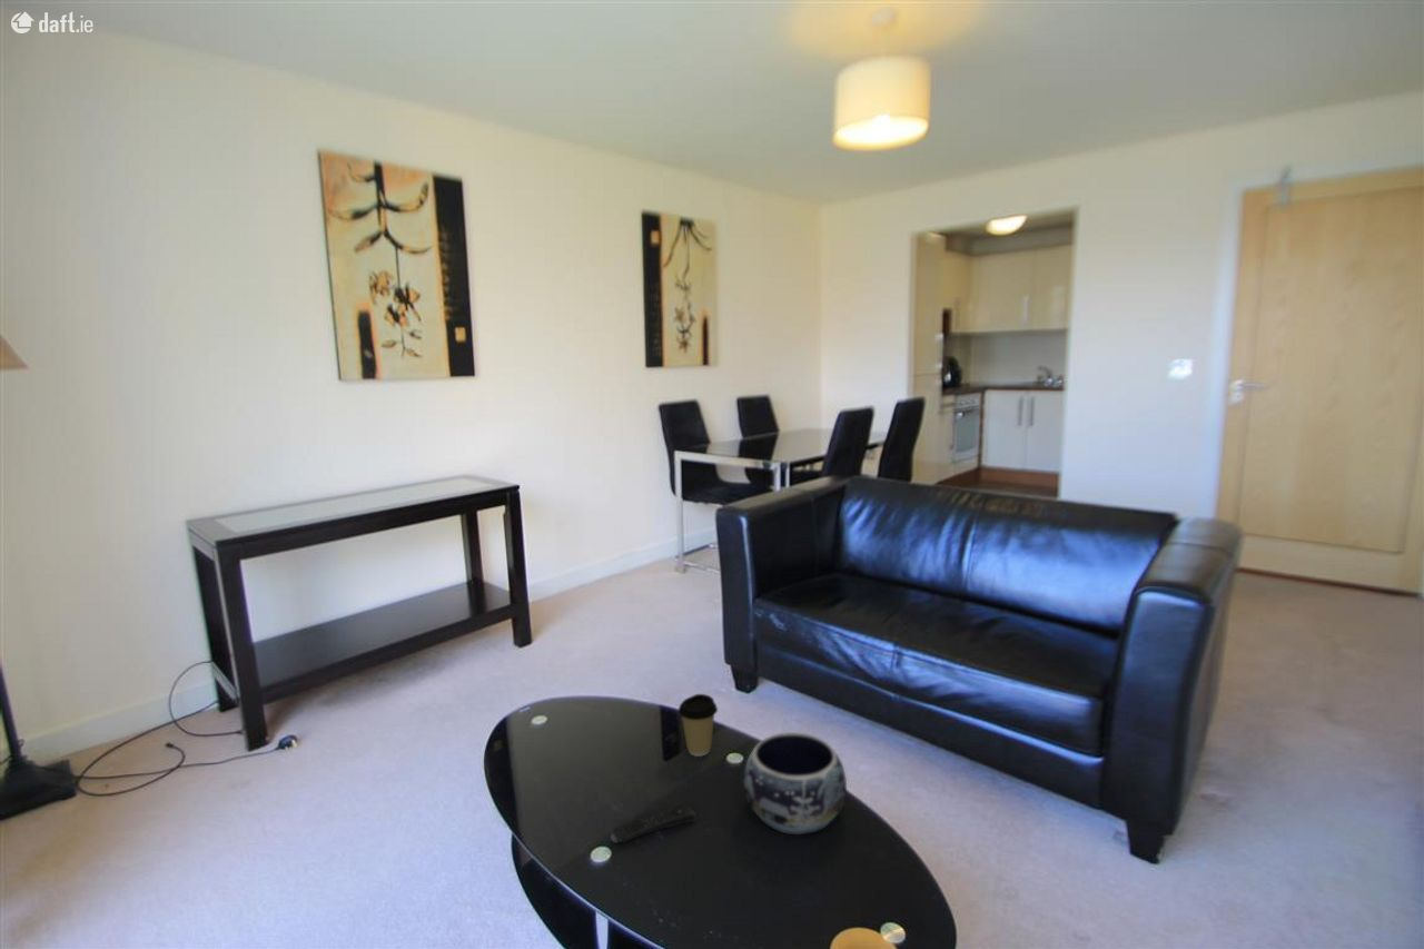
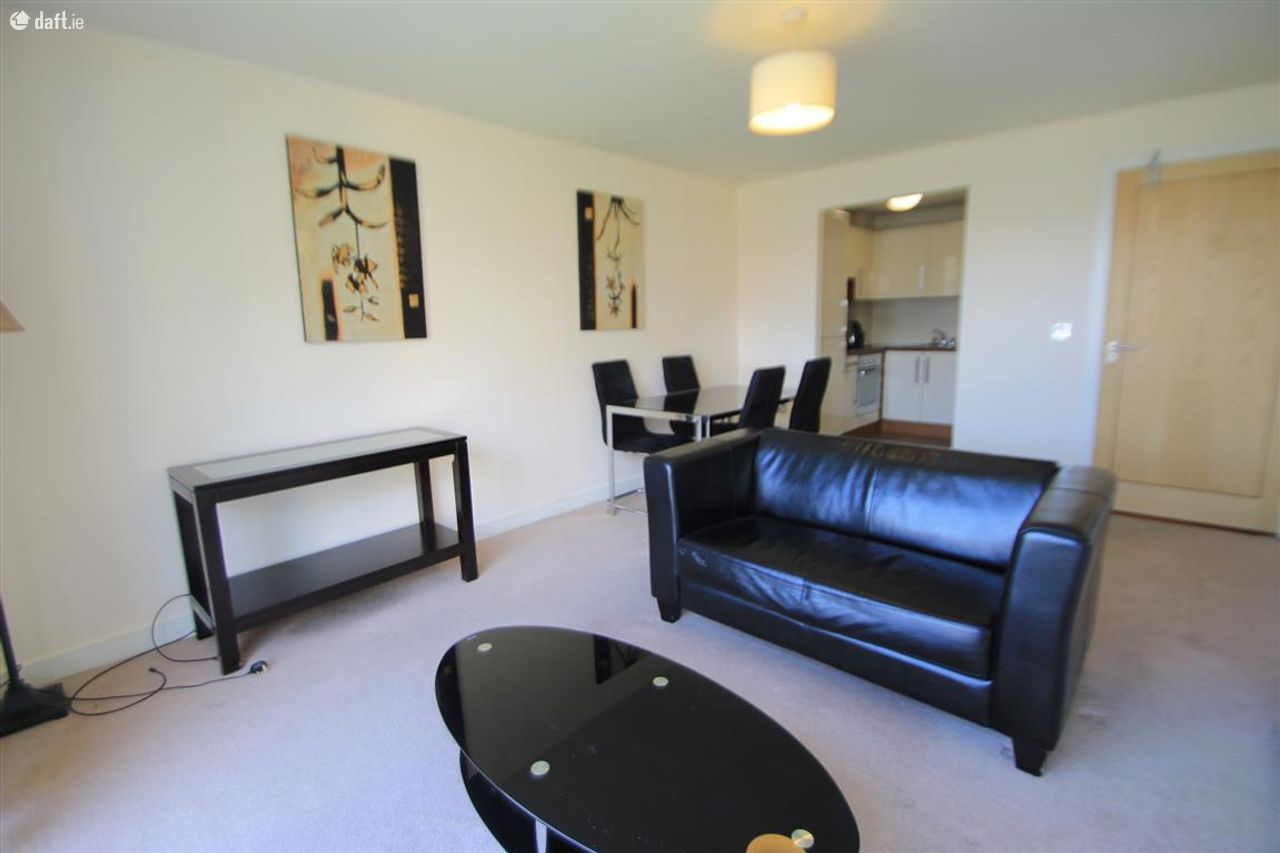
- remote control [610,802,699,844]
- coffee cup [678,693,719,758]
- decorative bowl [742,731,848,836]
